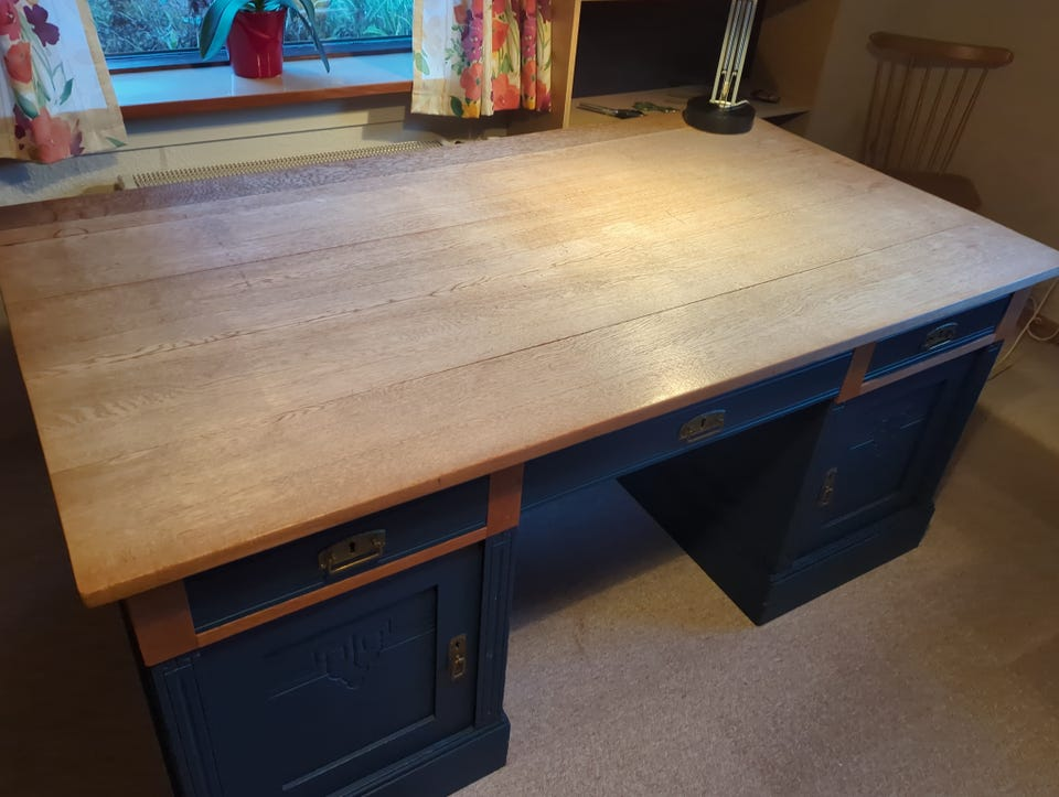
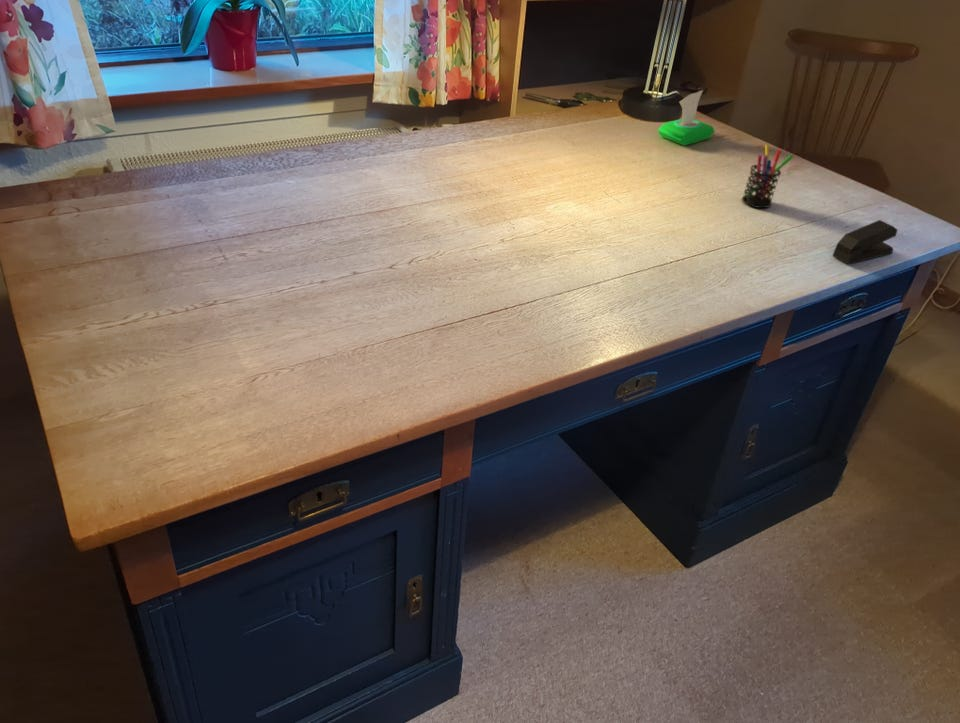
+ pen holder [741,143,794,209]
+ wet wipes pack [657,89,716,146]
+ stapler [832,219,898,265]
